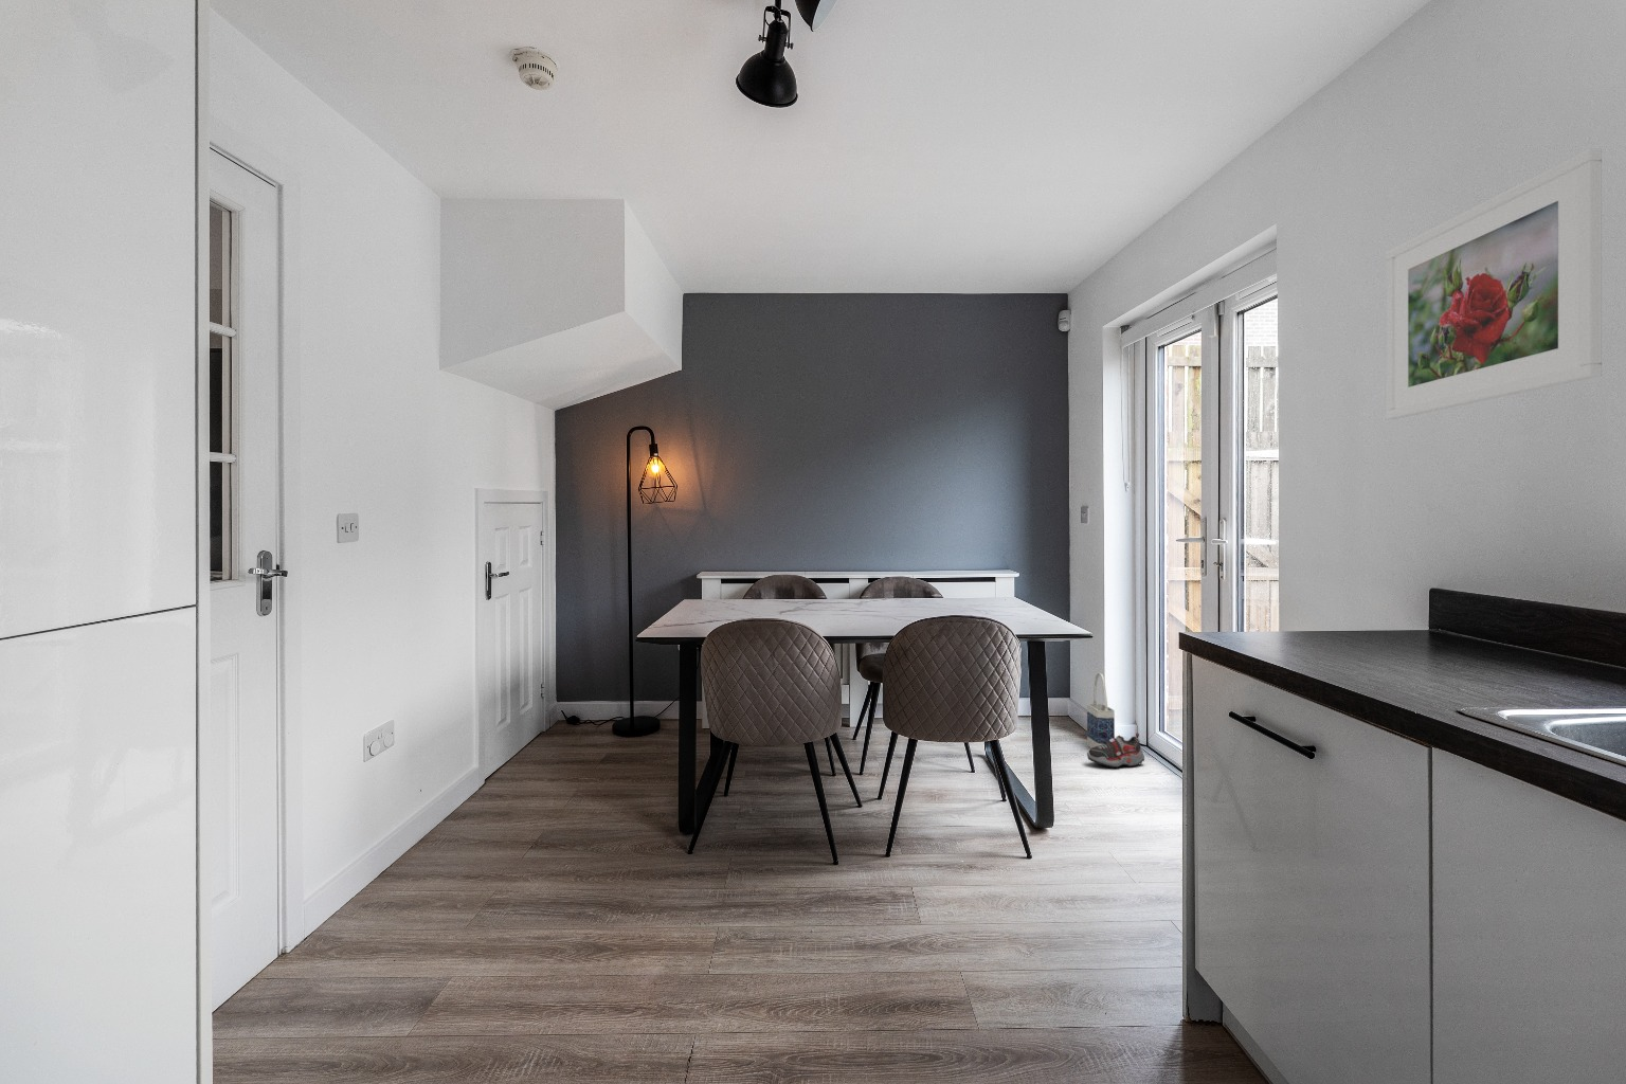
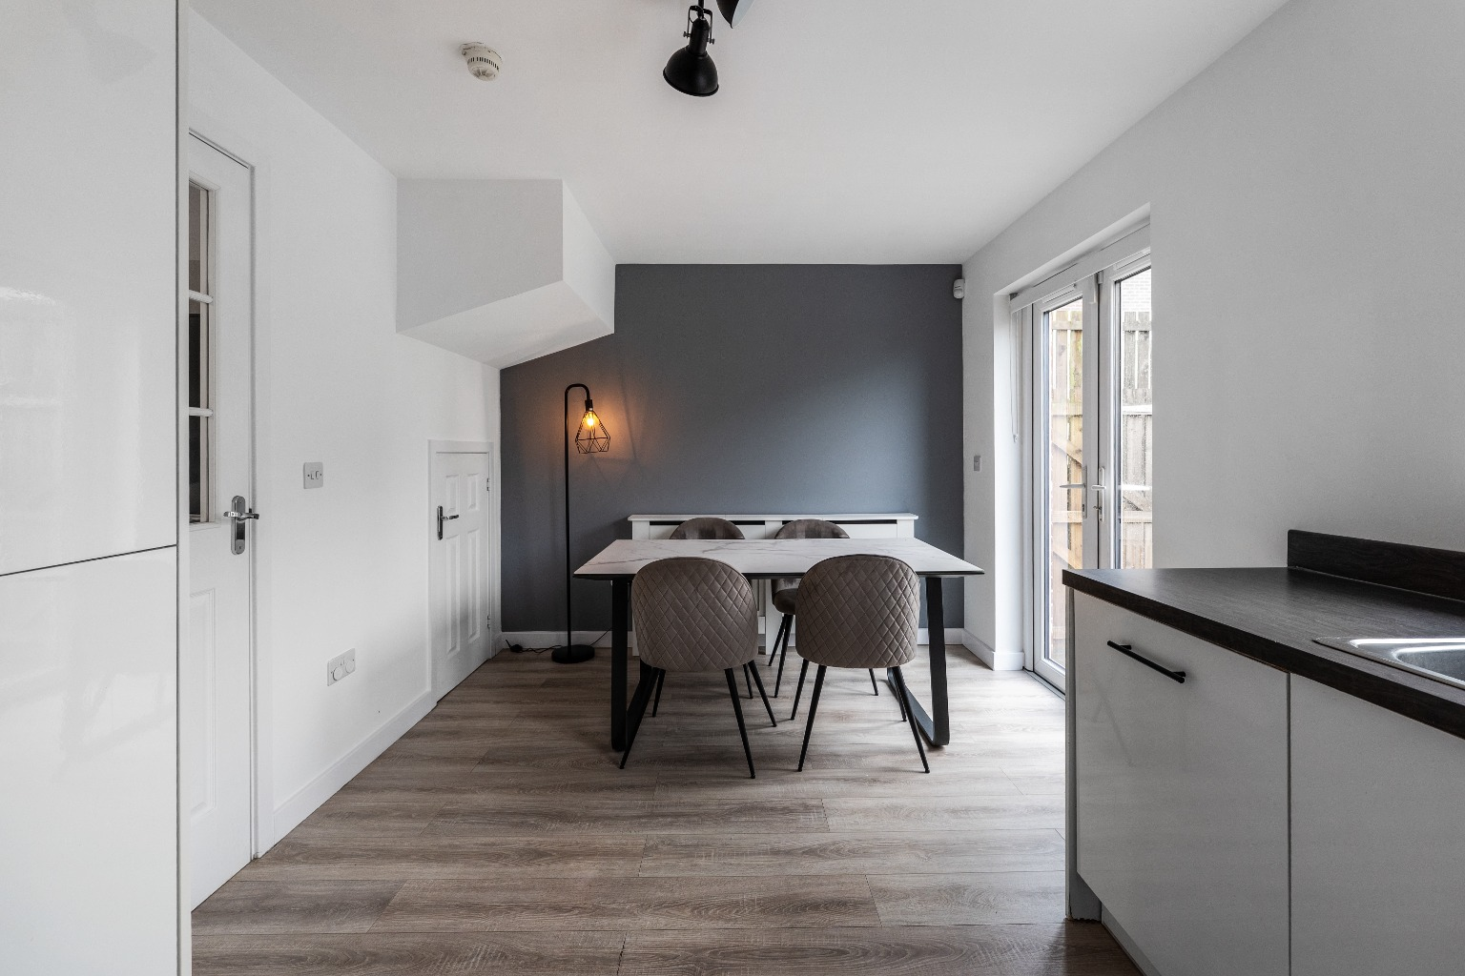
- shoe [1086,732,1146,768]
- bag [1086,673,1115,750]
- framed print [1385,148,1603,420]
